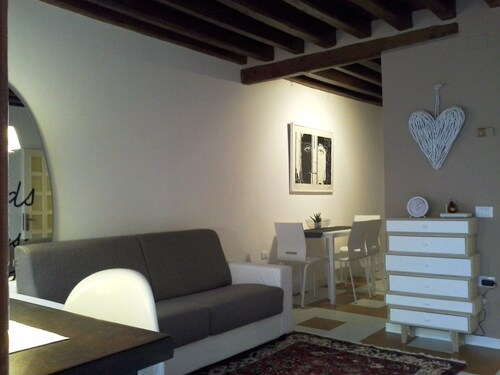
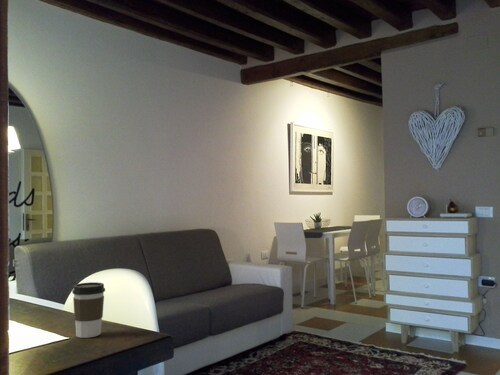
+ coffee cup [71,281,106,339]
